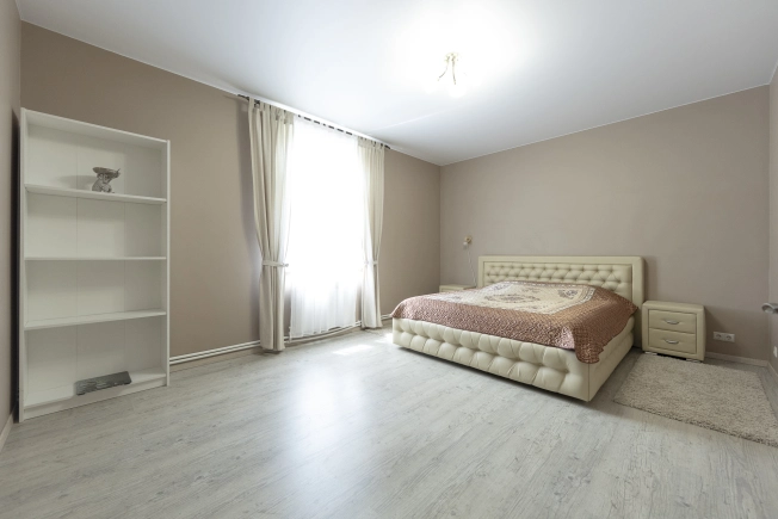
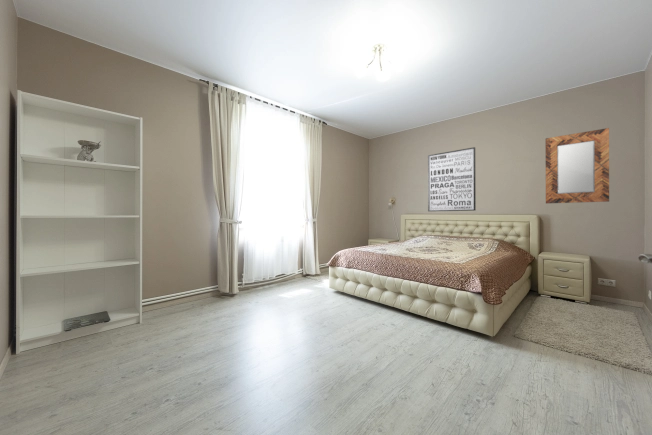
+ wall art [427,146,477,212]
+ home mirror [545,127,610,204]
